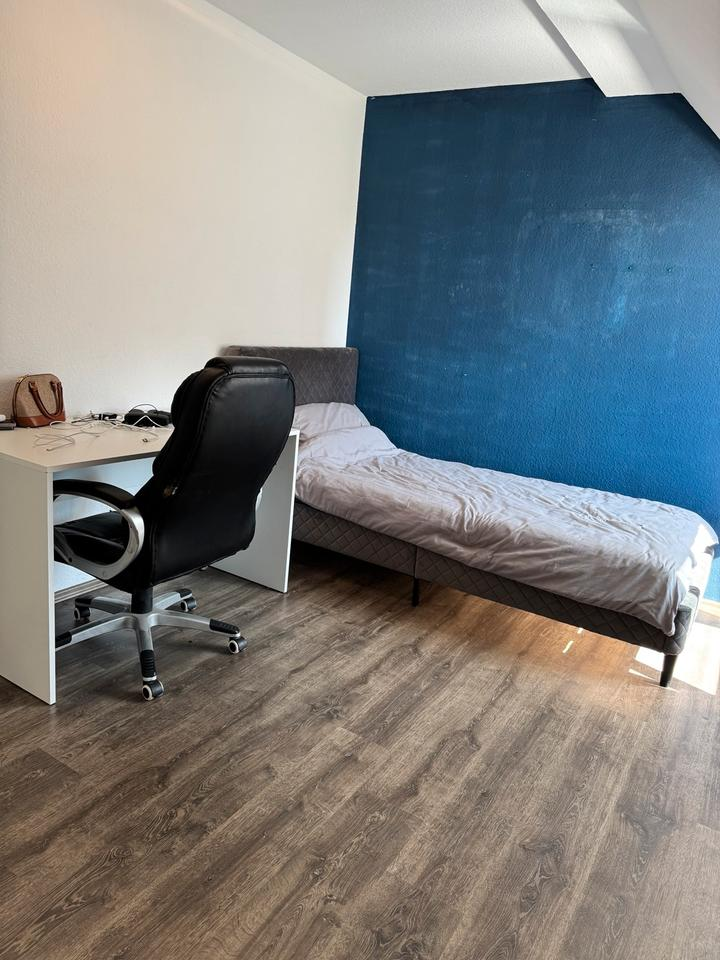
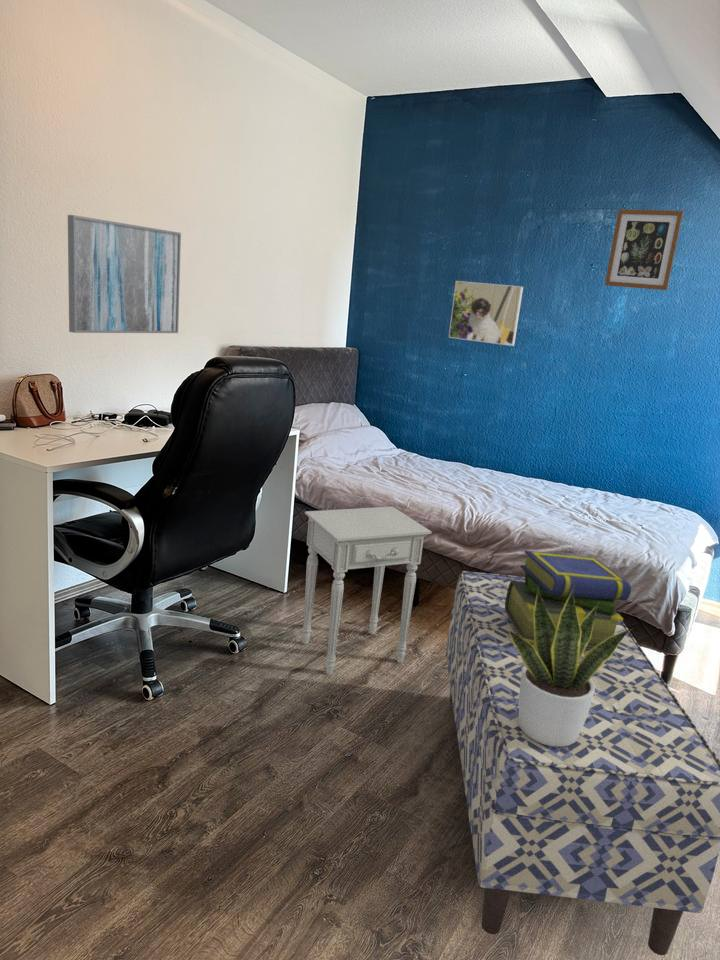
+ potted plant [508,587,633,747]
+ nightstand [301,505,433,676]
+ bench [445,570,720,956]
+ wall art [604,208,684,291]
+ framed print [448,280,524,347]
+ stack of books [505,549,632,649]
+ wall art [67,214,182,334]
